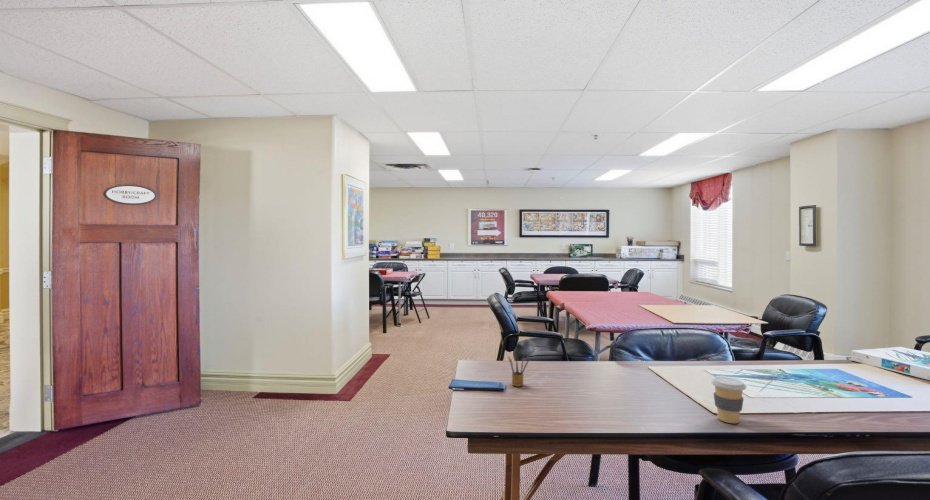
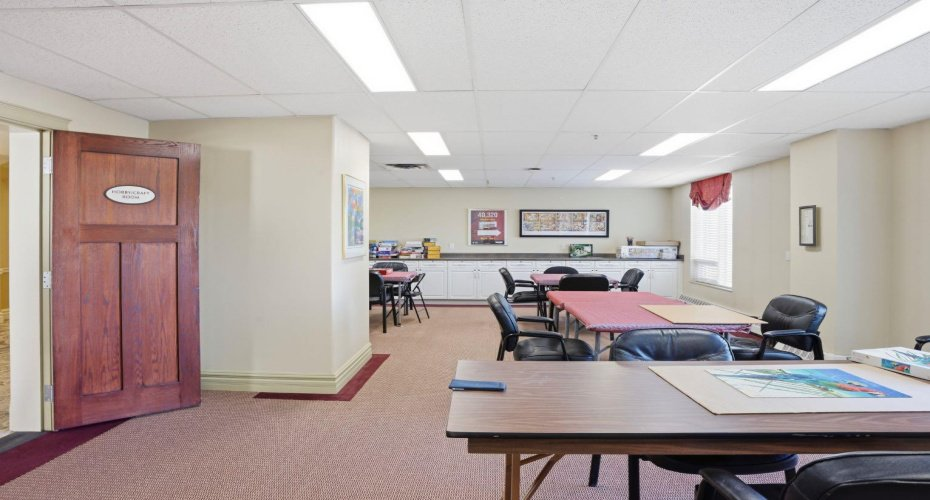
- coffee cup [711,376,747,424]
- pencil box [507,354,530,387]
